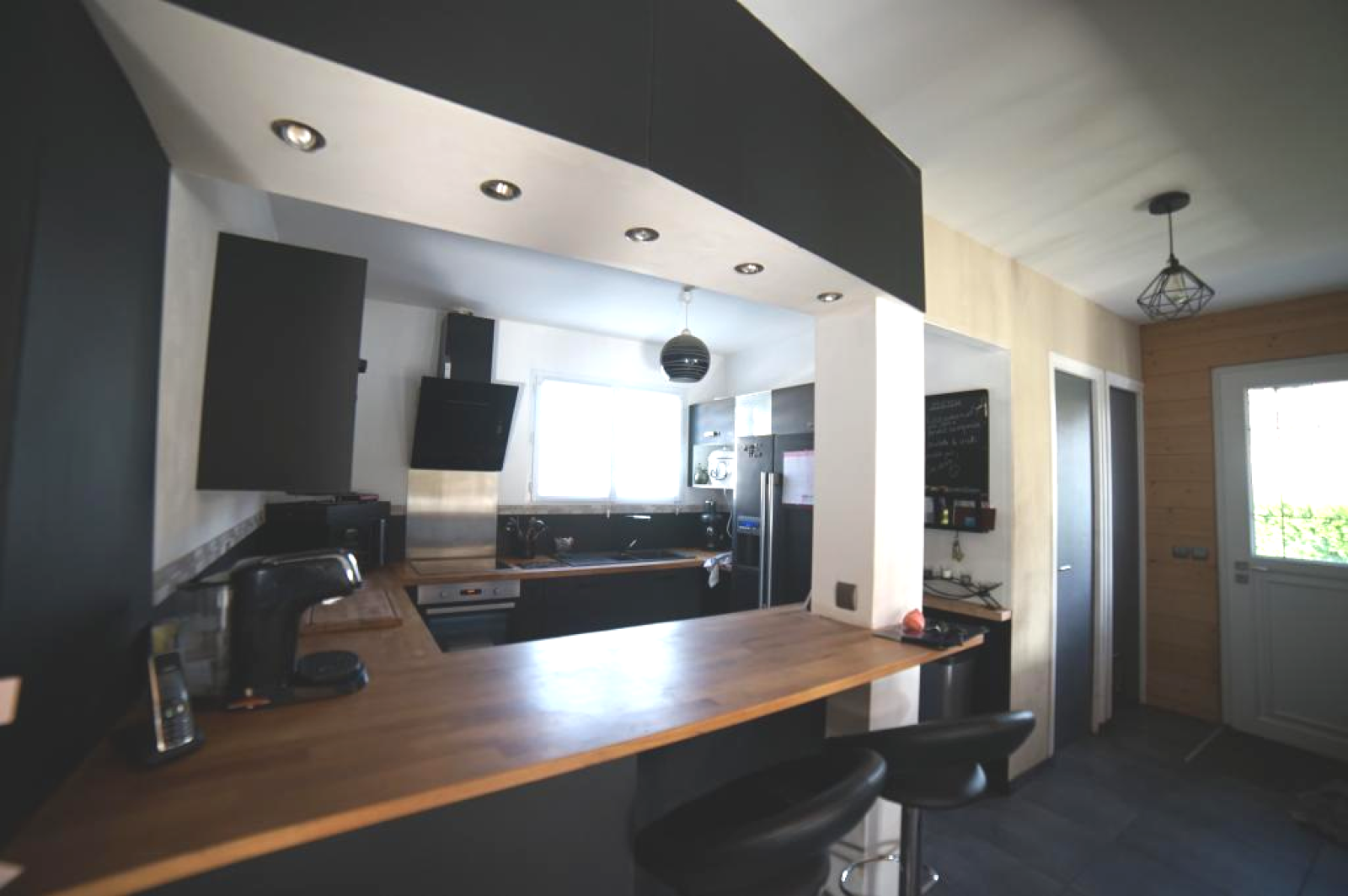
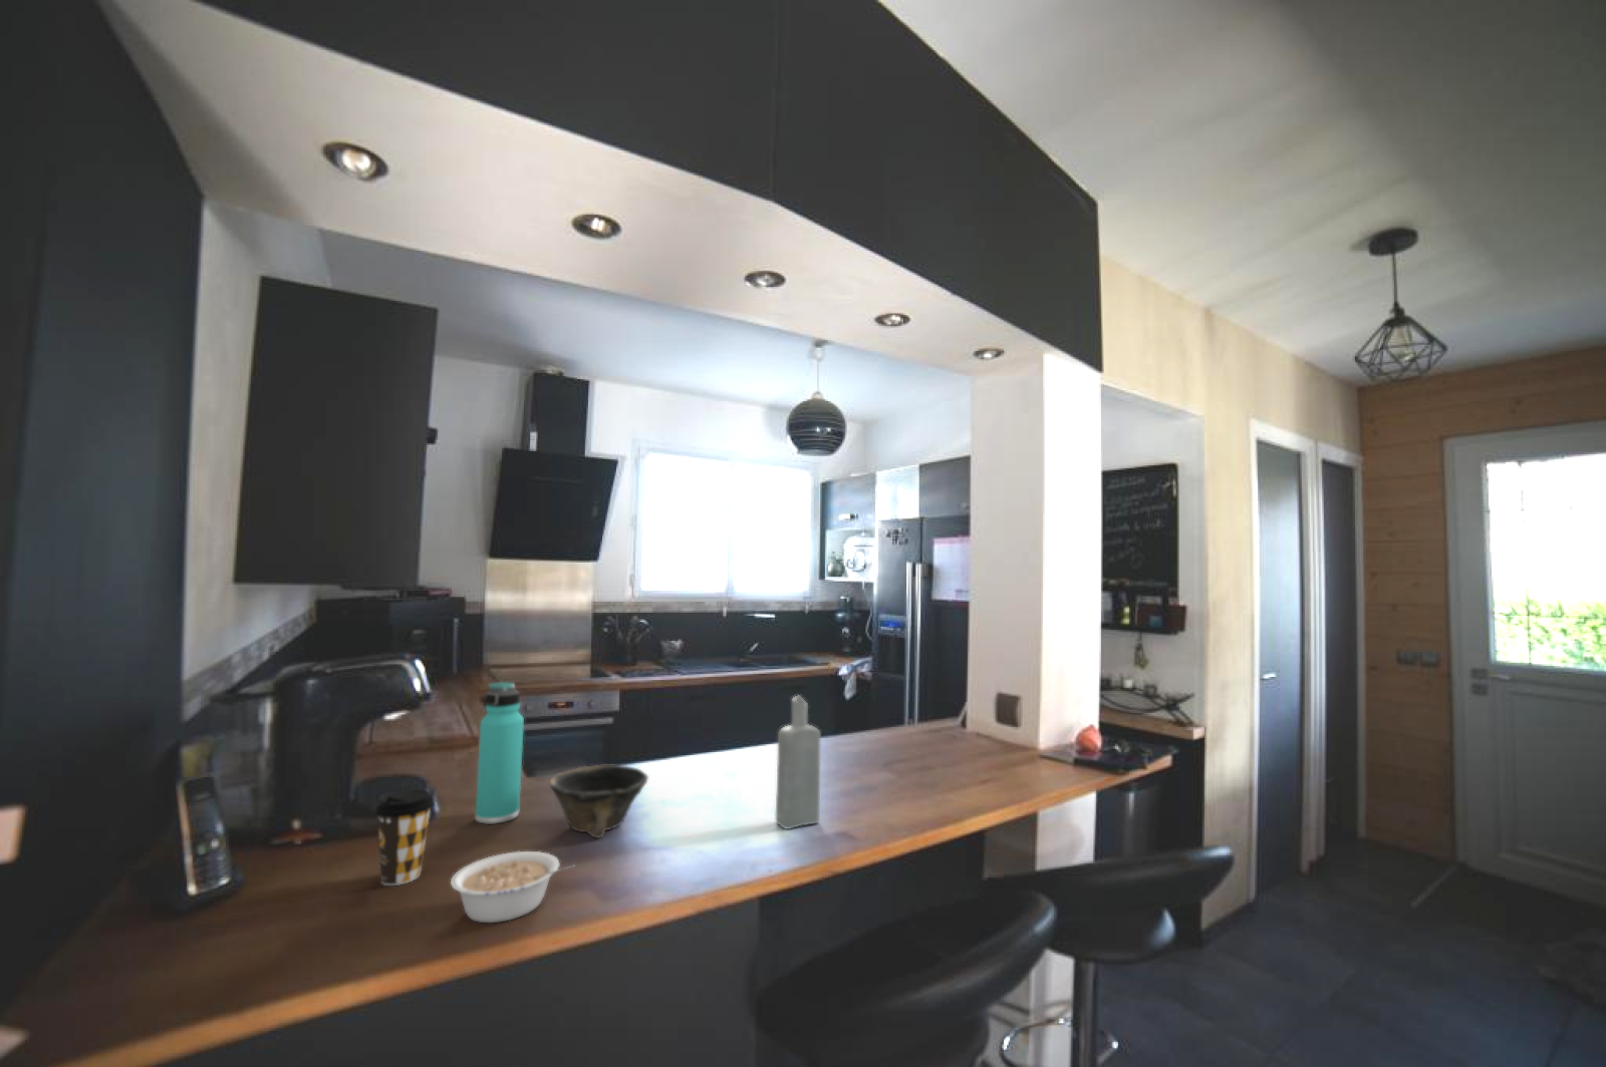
+ bowl [548,765,649,840]
+ legume [449,850,577,924]
+ thermos bottle [475,680,525,825]
+ bottle [774,694,821,830]
+ coffee cup [373,788,436,886]
